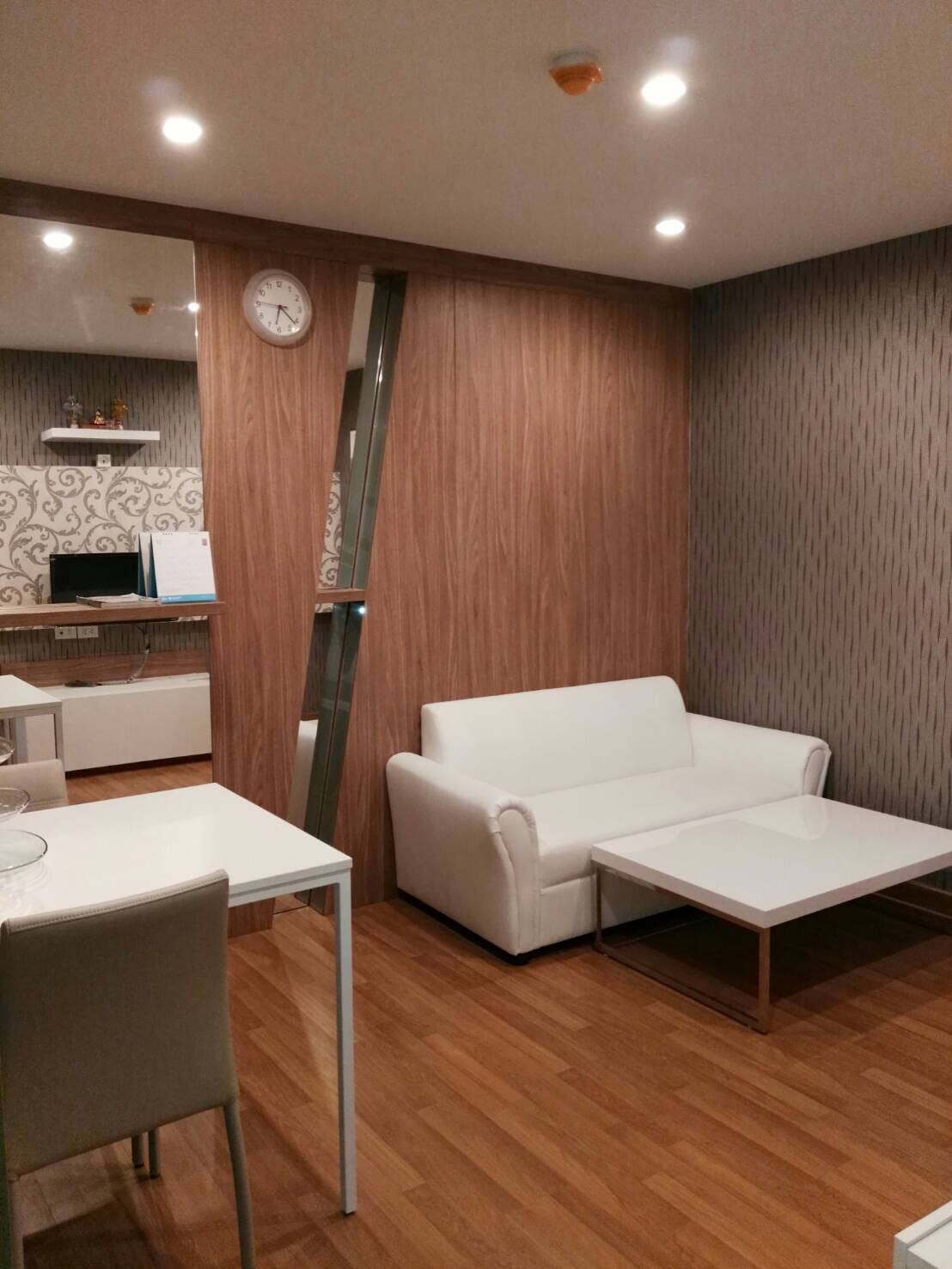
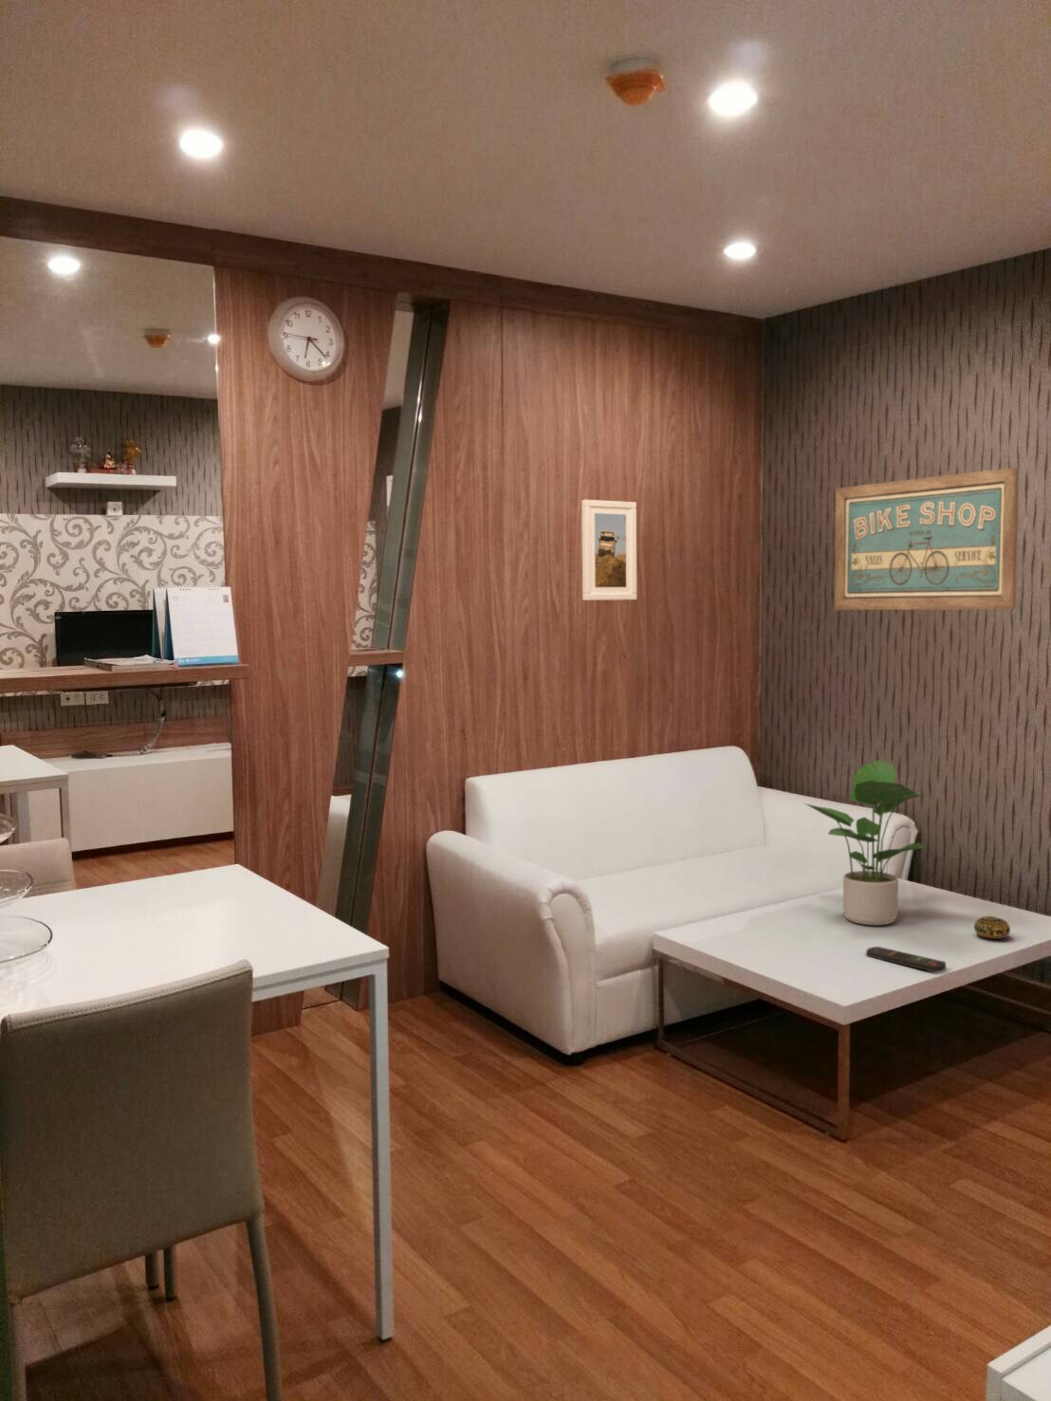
+ remote control [866,946,946,974]
+ wall art [834,467,1020,611]
+ decorative ball [974,915,1011,940]
+ potted plant [805,757,926,926]
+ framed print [581,499,637,602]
